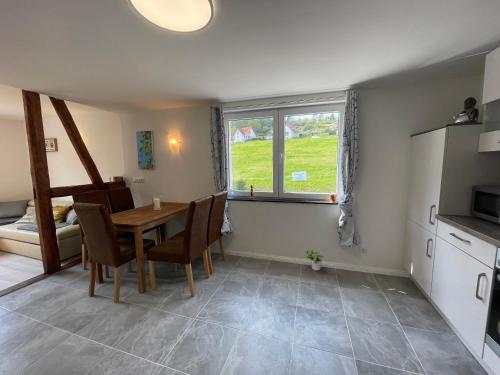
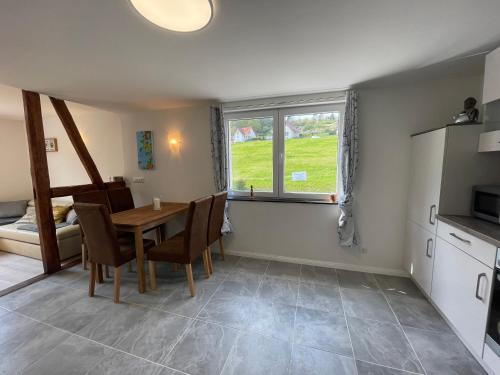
- potted plant [304,248,325,271]
